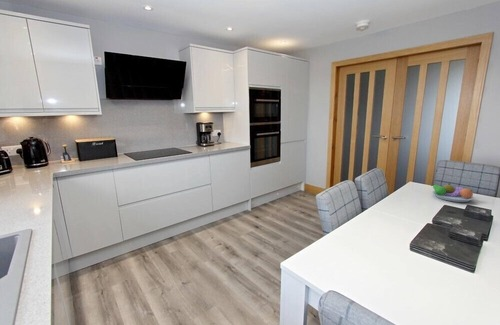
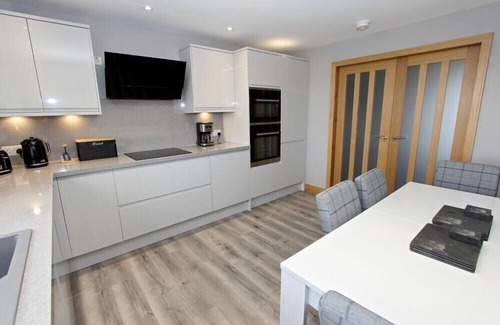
- fruit bowl [430,182,475,203]
